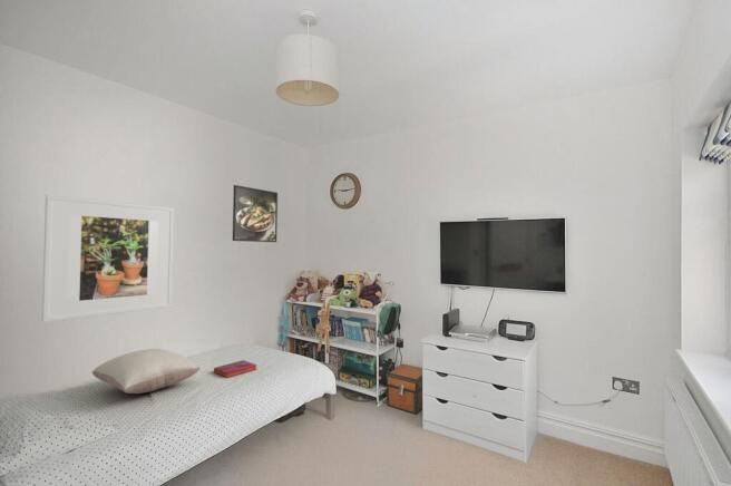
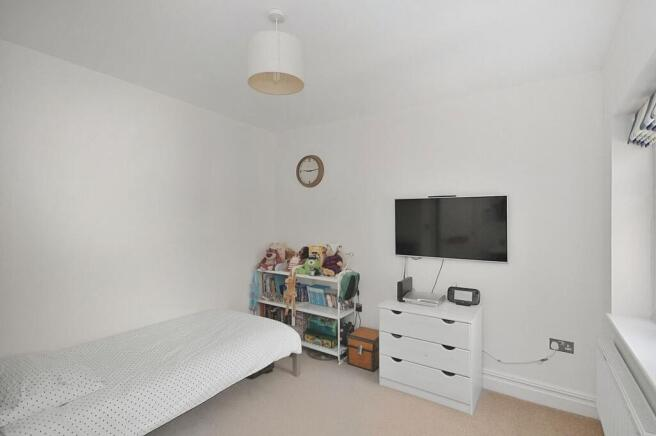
- pillow [91,348,201,395]
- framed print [232,184,279,243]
- hardback book [213,359,257,379]
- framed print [41,194,175,323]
